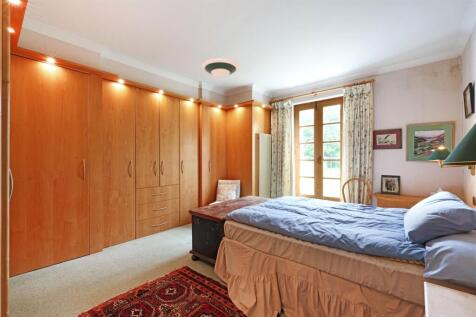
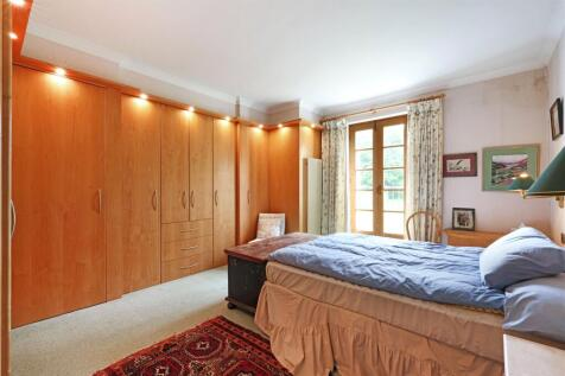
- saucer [201,57,240,78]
